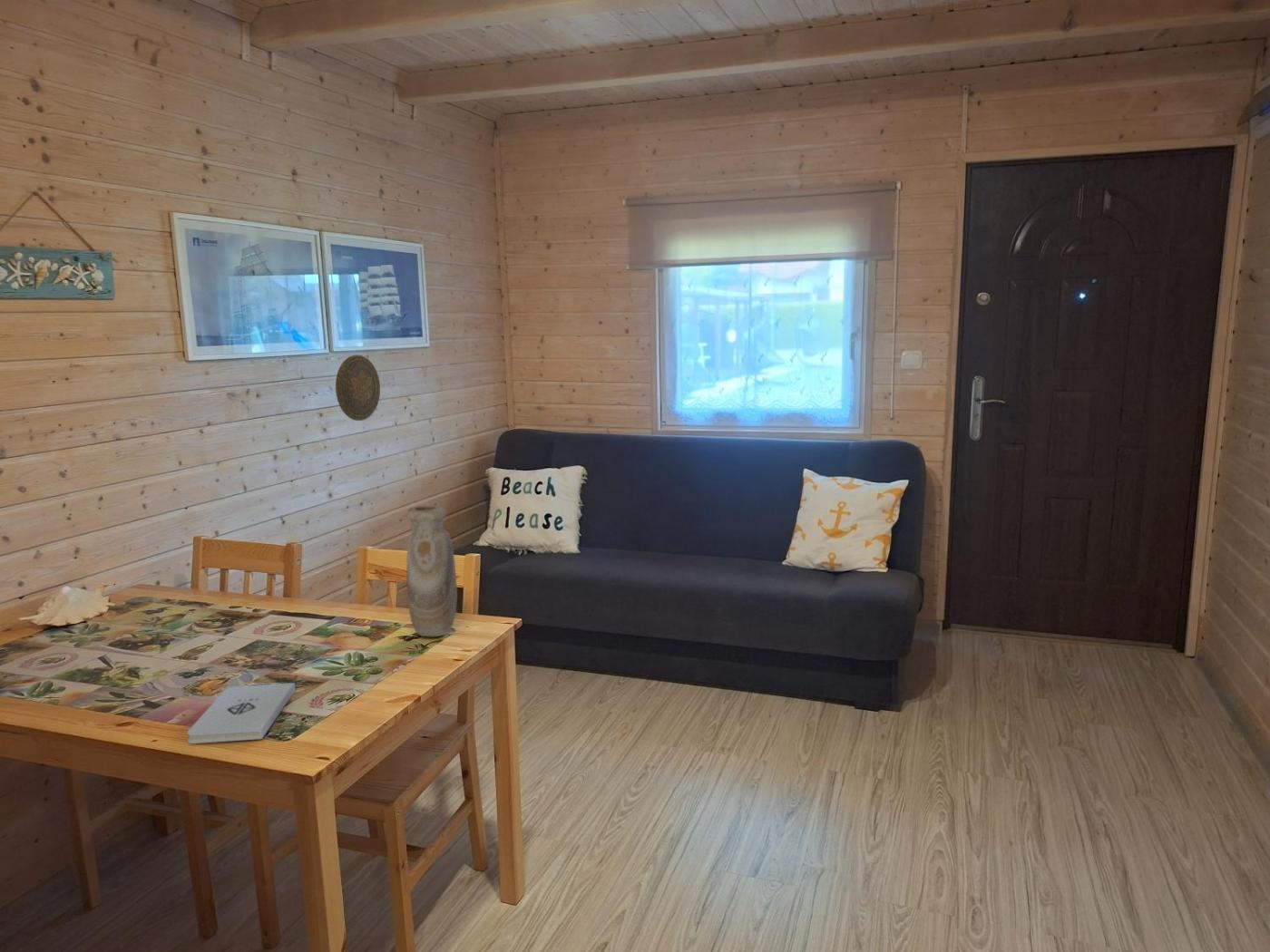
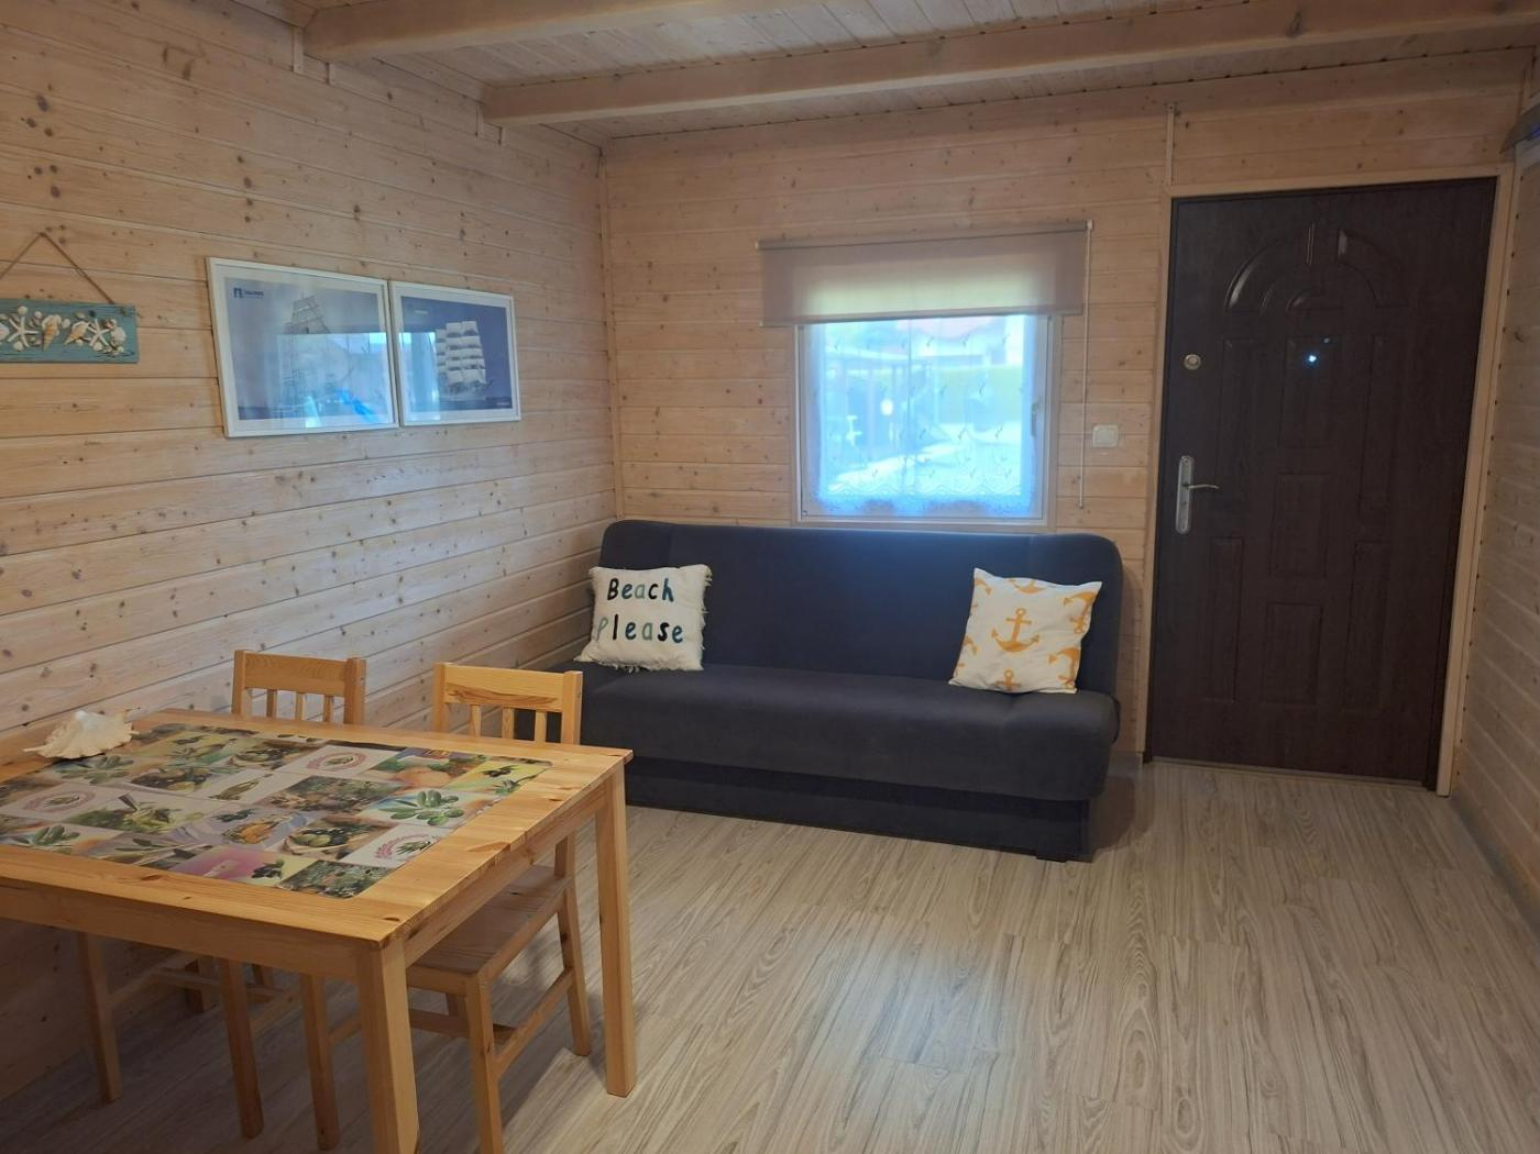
- vase [405,505,458,637]
- notepad [186,682,297,744]
- decorative plate [335,354,381,422]
